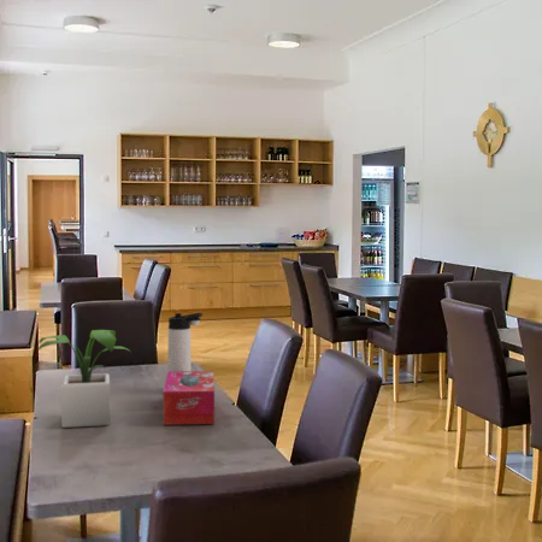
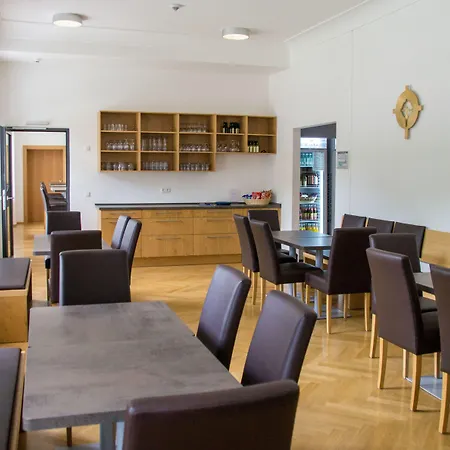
- thermos bottle [166,312,204,372]
- potted plant [36,329,130,429]
- tissue box [163,370,216,426]
